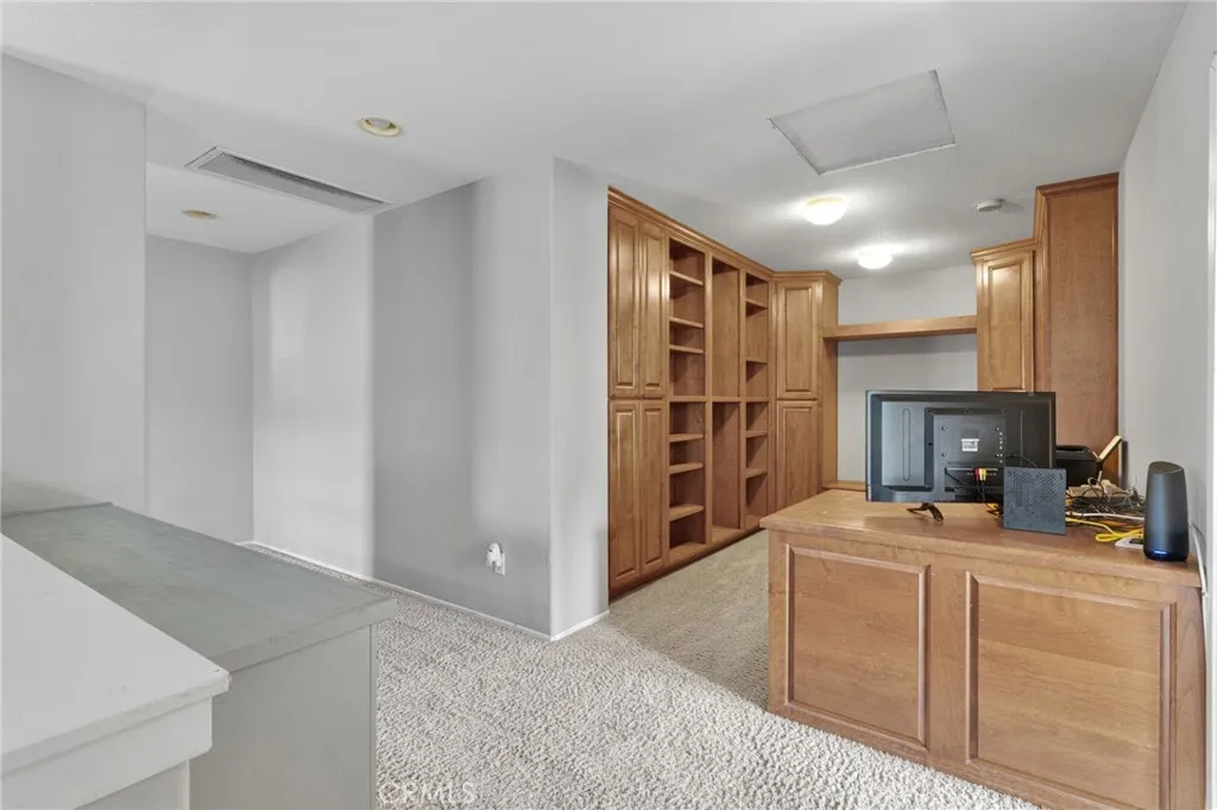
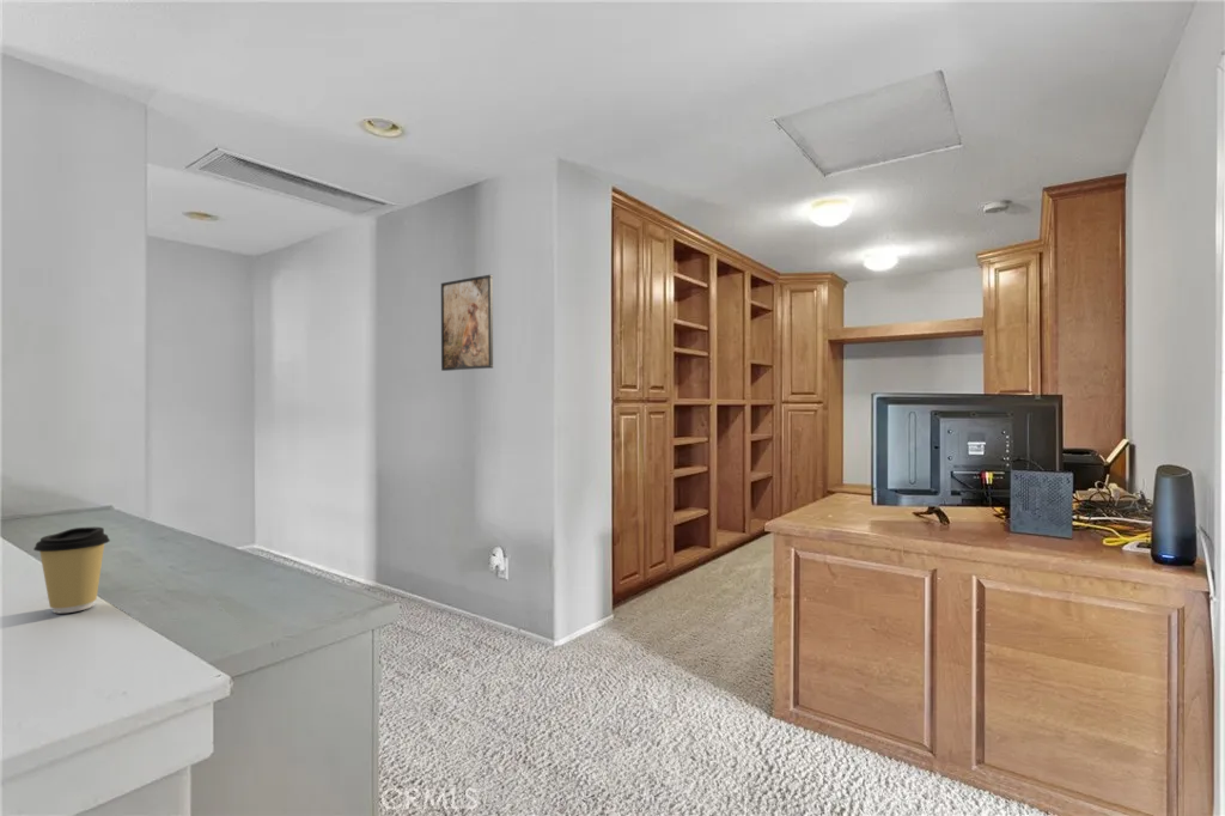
+ coffee cup [32,526,111,614]
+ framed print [440,274,494,372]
